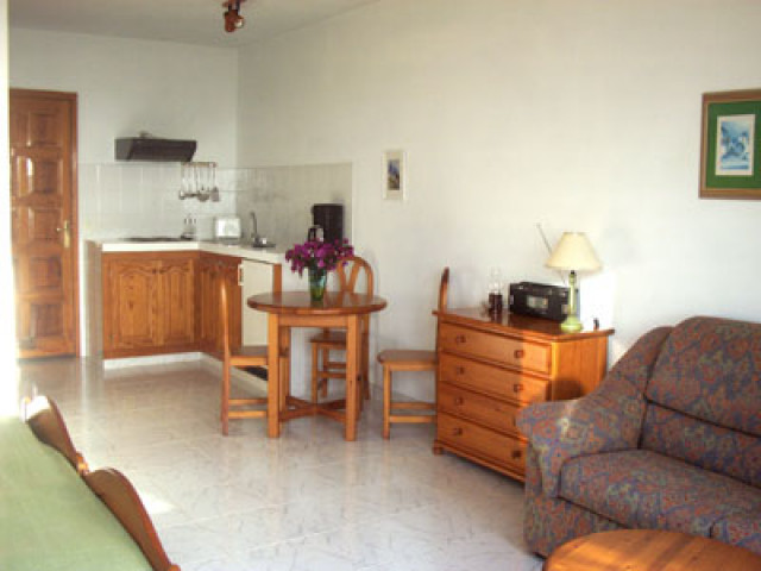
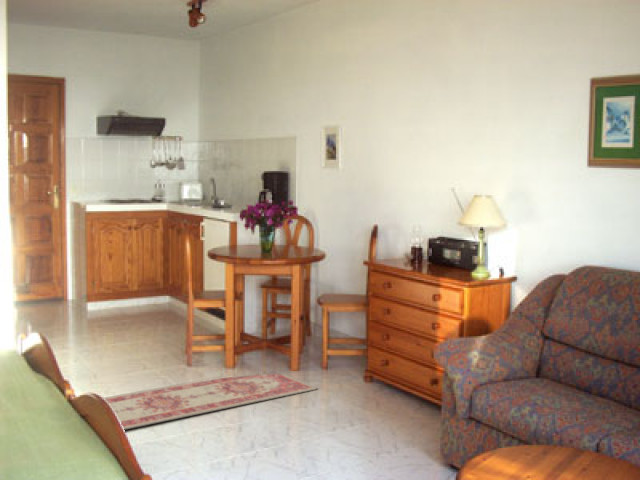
+ rug [103,370,319,431]
